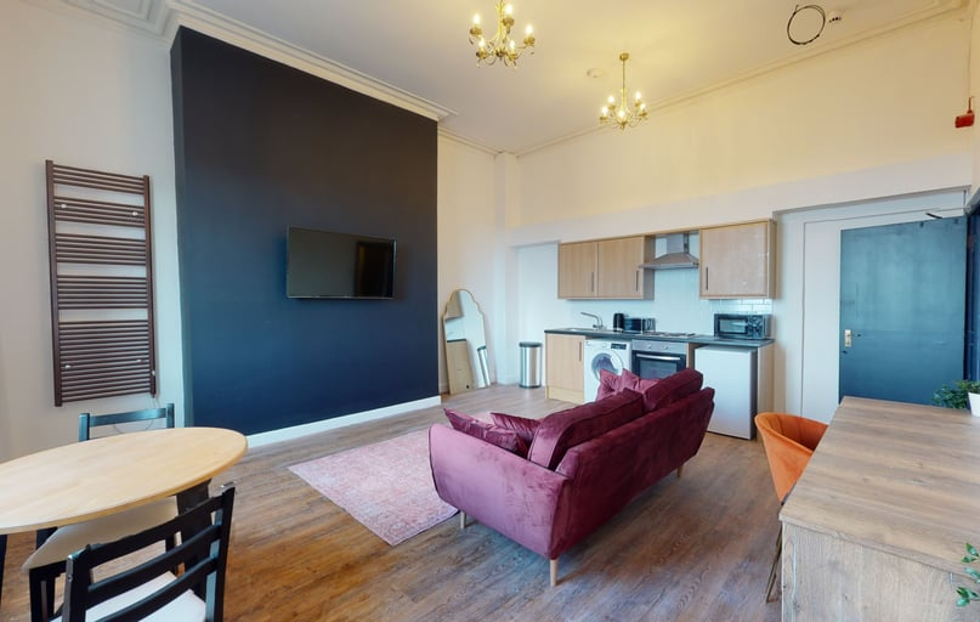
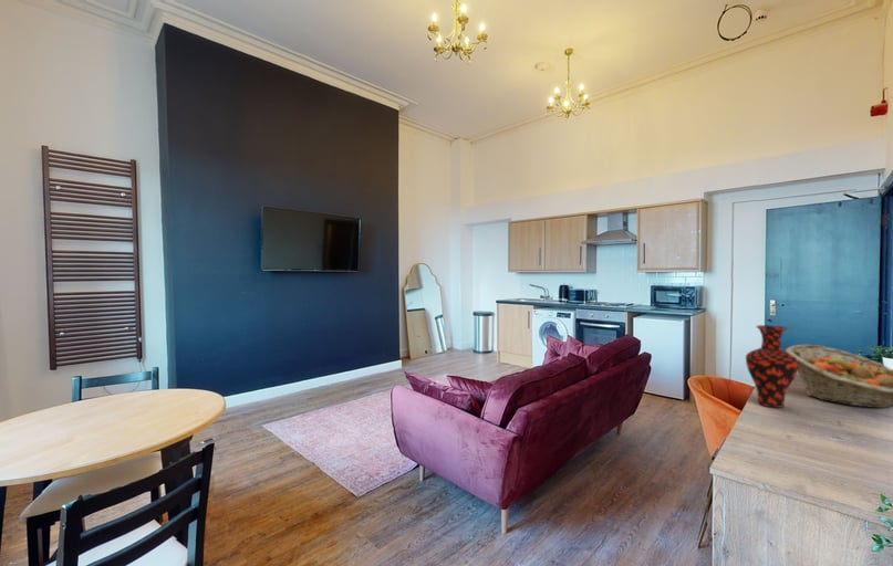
+ vase [745,324,799,409]
+ fruit basket [785,344,893,409]
